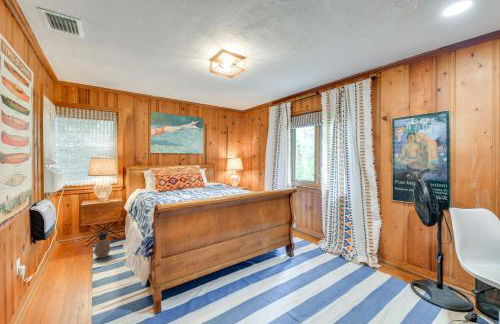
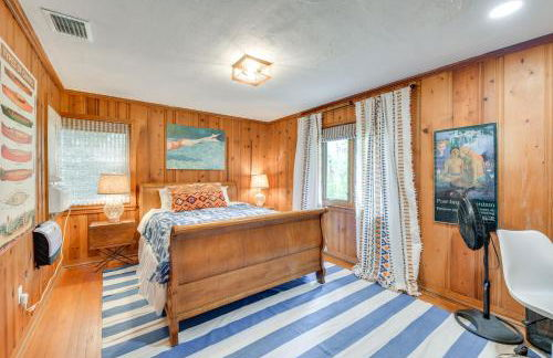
- ceramic jug [93,231,111,259]
